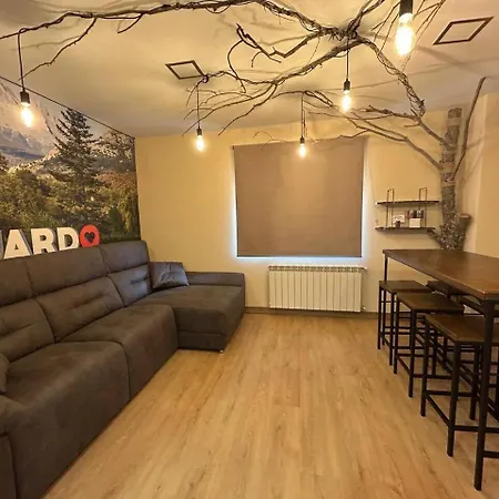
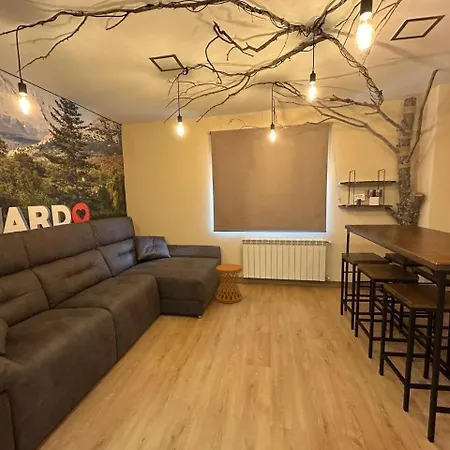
+ side table [215,263,244,304]
